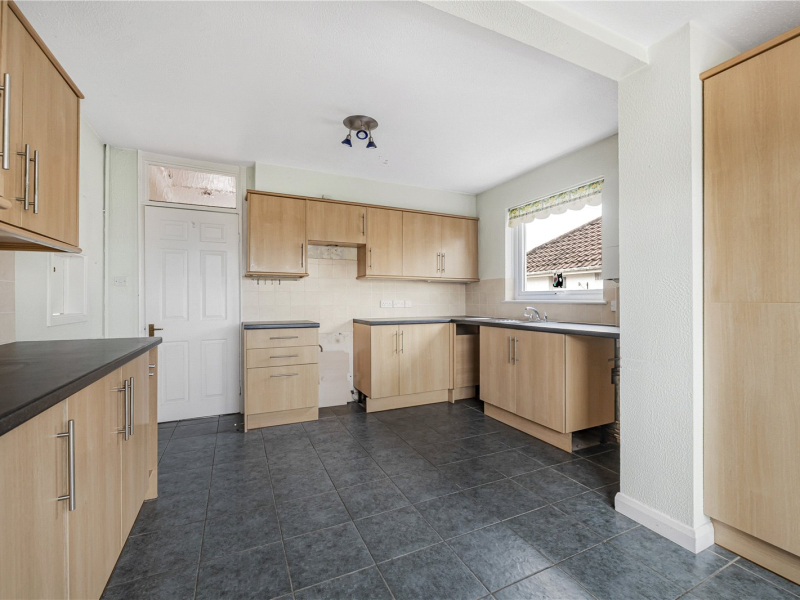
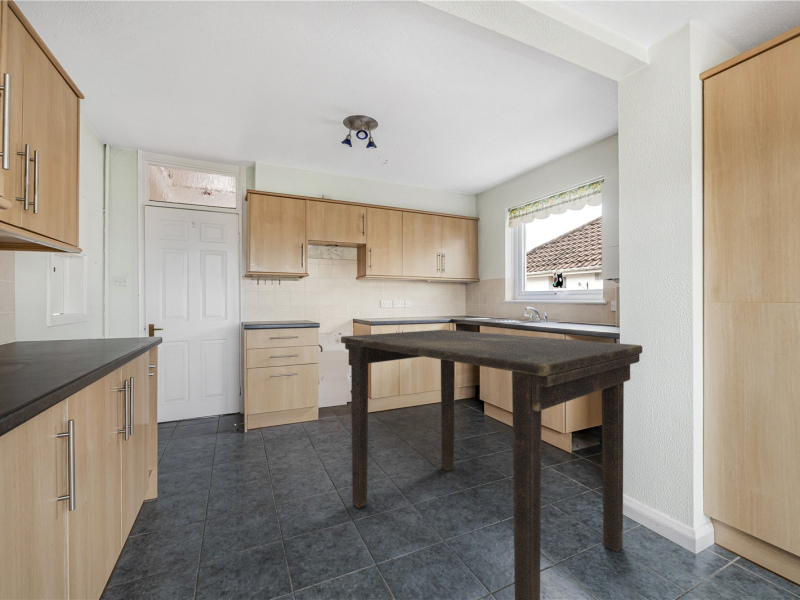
+ dining table [340,329,643,600]
